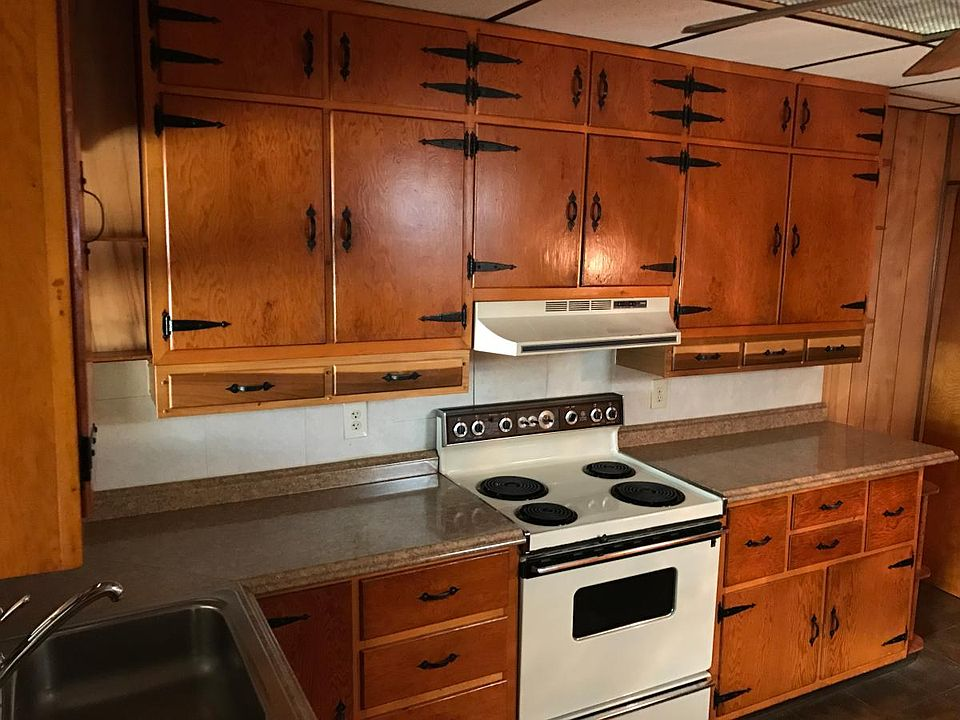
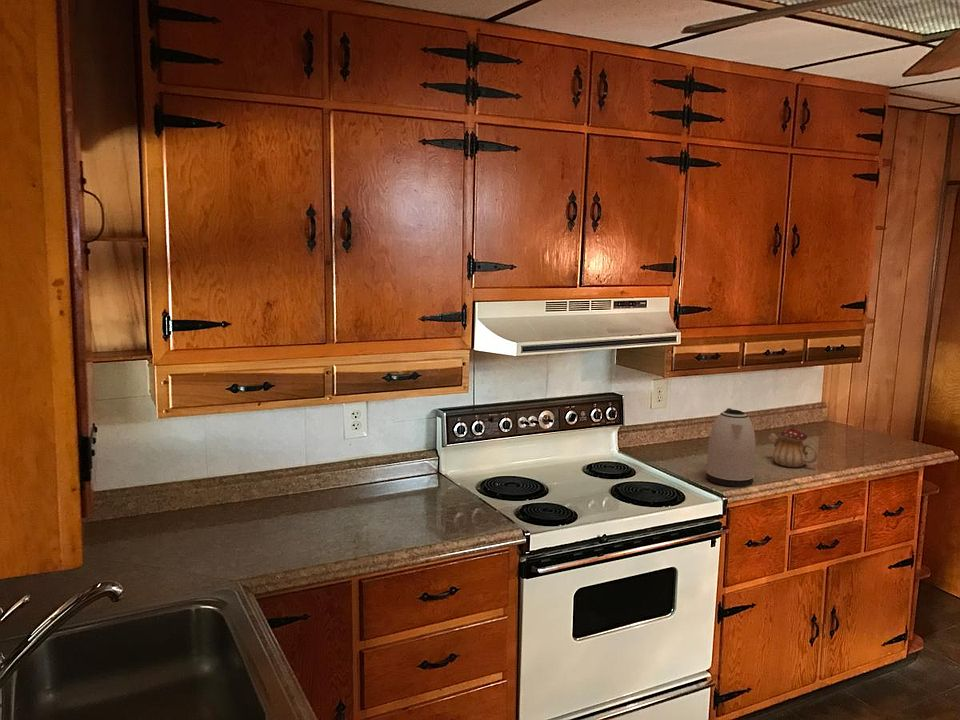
+ kettle [705,407,757,487]
+ teapot [768,423,819,468]
